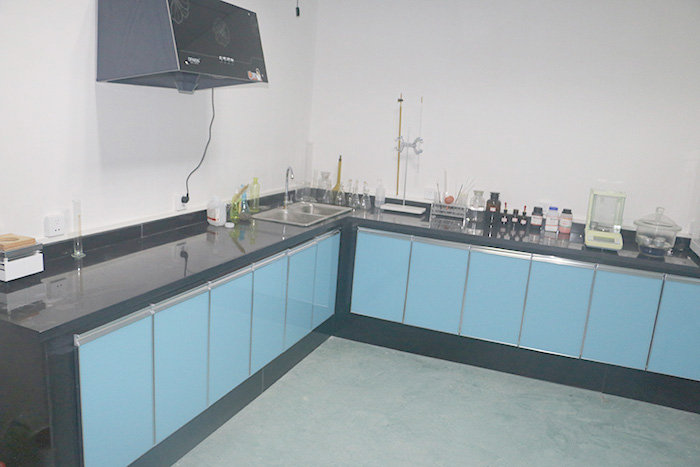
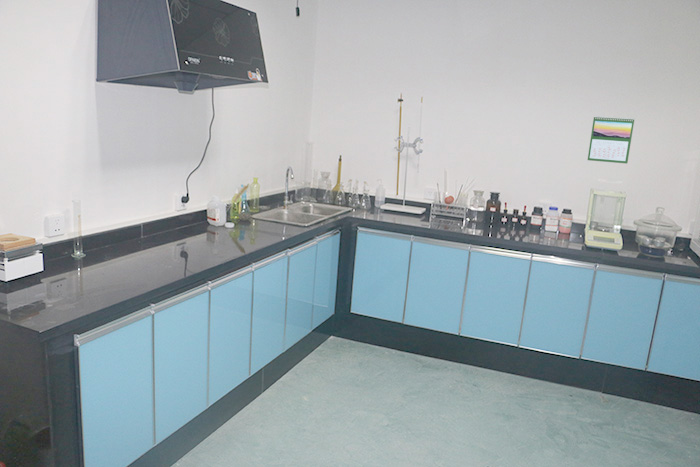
+ calendar [587,115,636,164]
